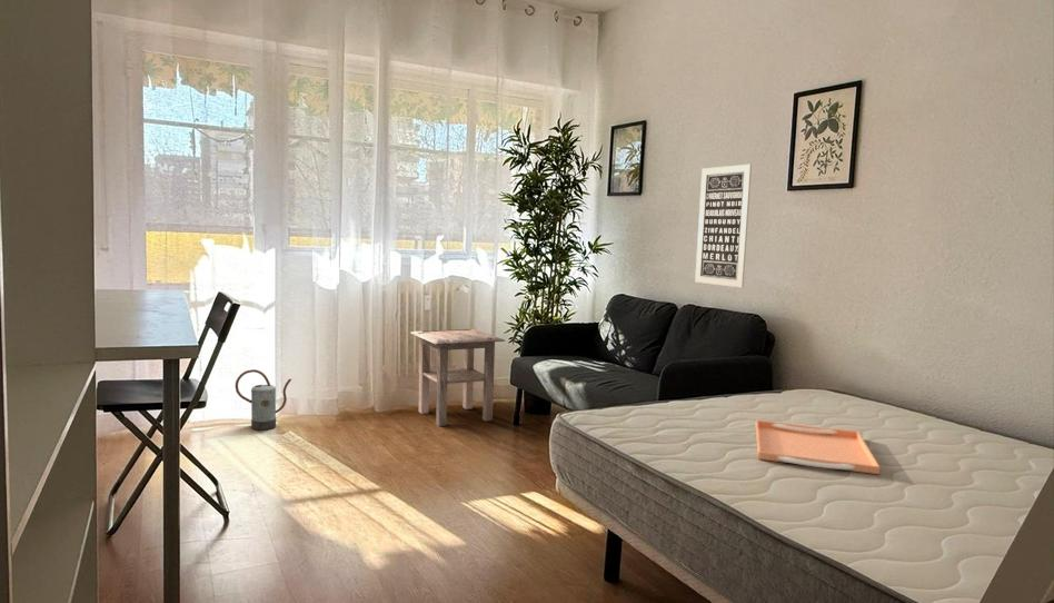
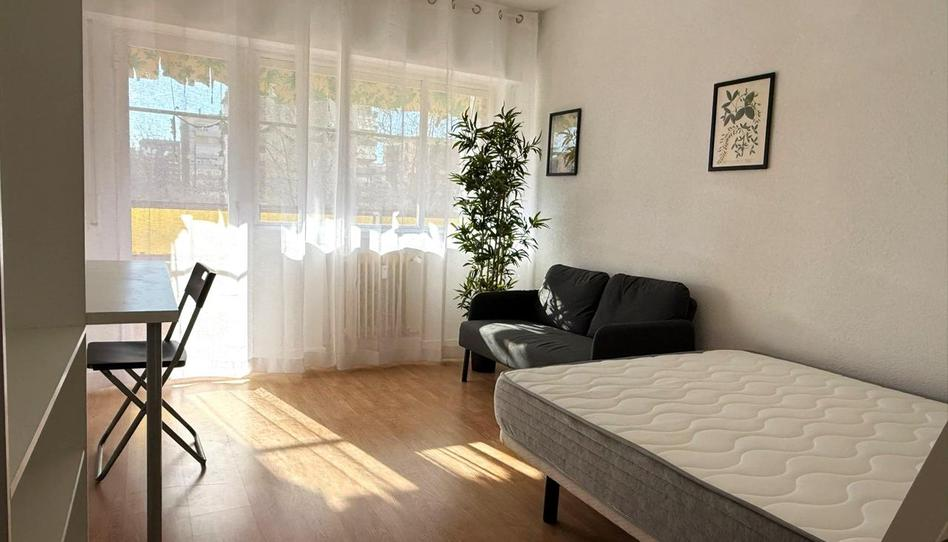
- serving tray [755,419,881,475]
- watering can [235,368,292,432]
- side table [409,328,506,427]
- wall art [694,164,753,288]
